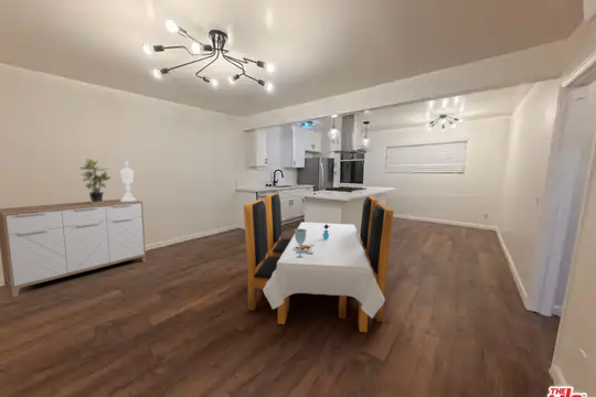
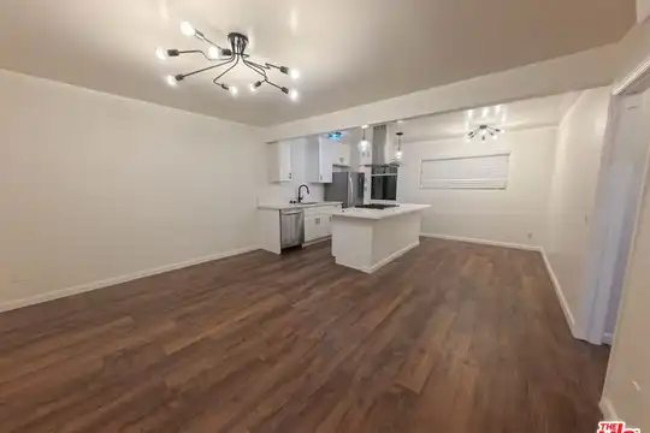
- decorative urn [118,159,138,202]
- potted plant [78,158,113,204]
- sideboard [0,198,147,298]
- dining set [243,192,395,333]
